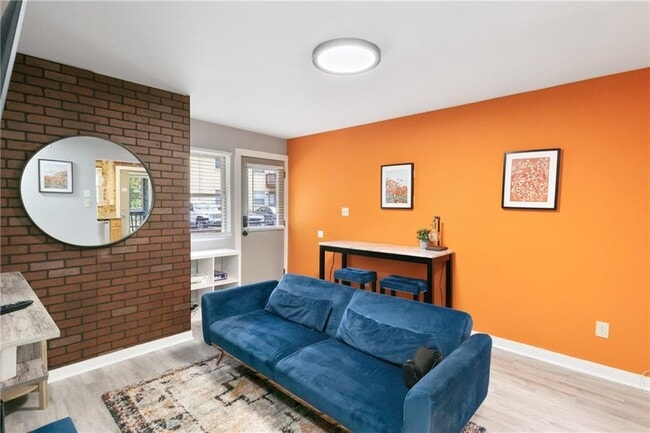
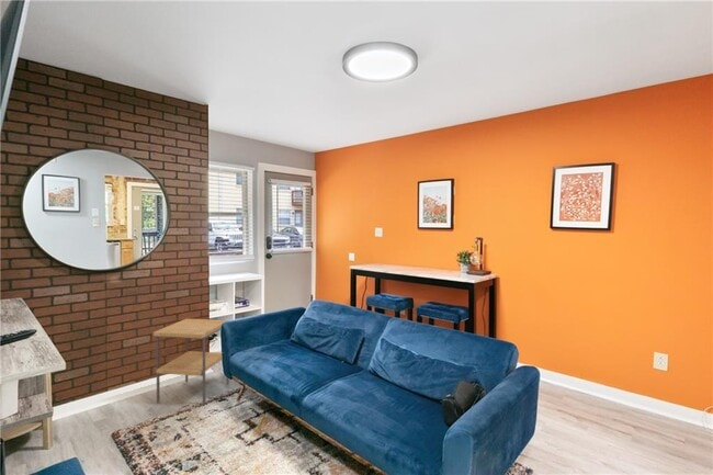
+ side table [152,318,230,406]
